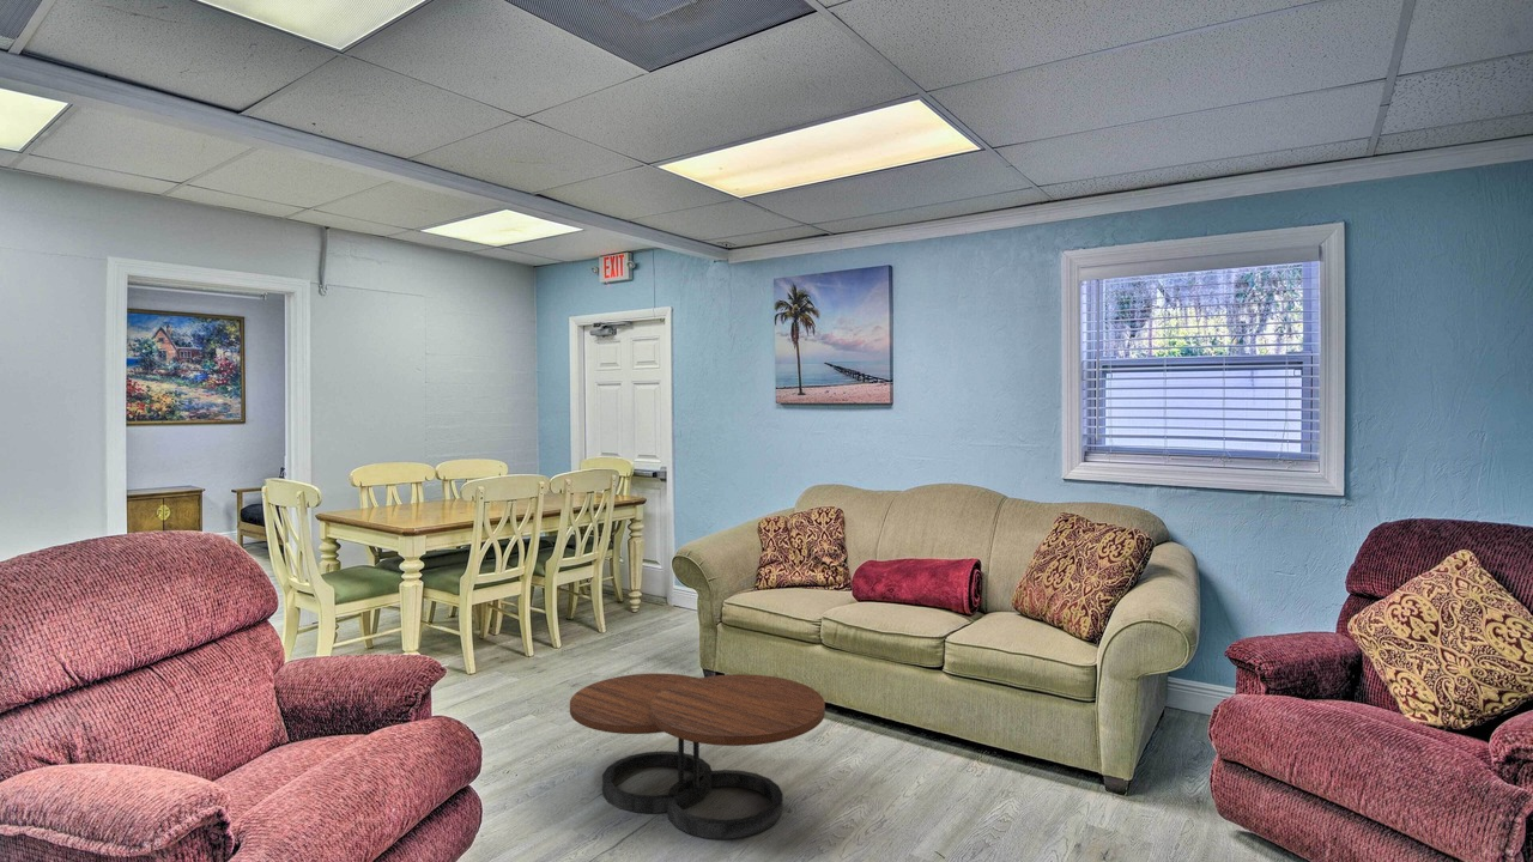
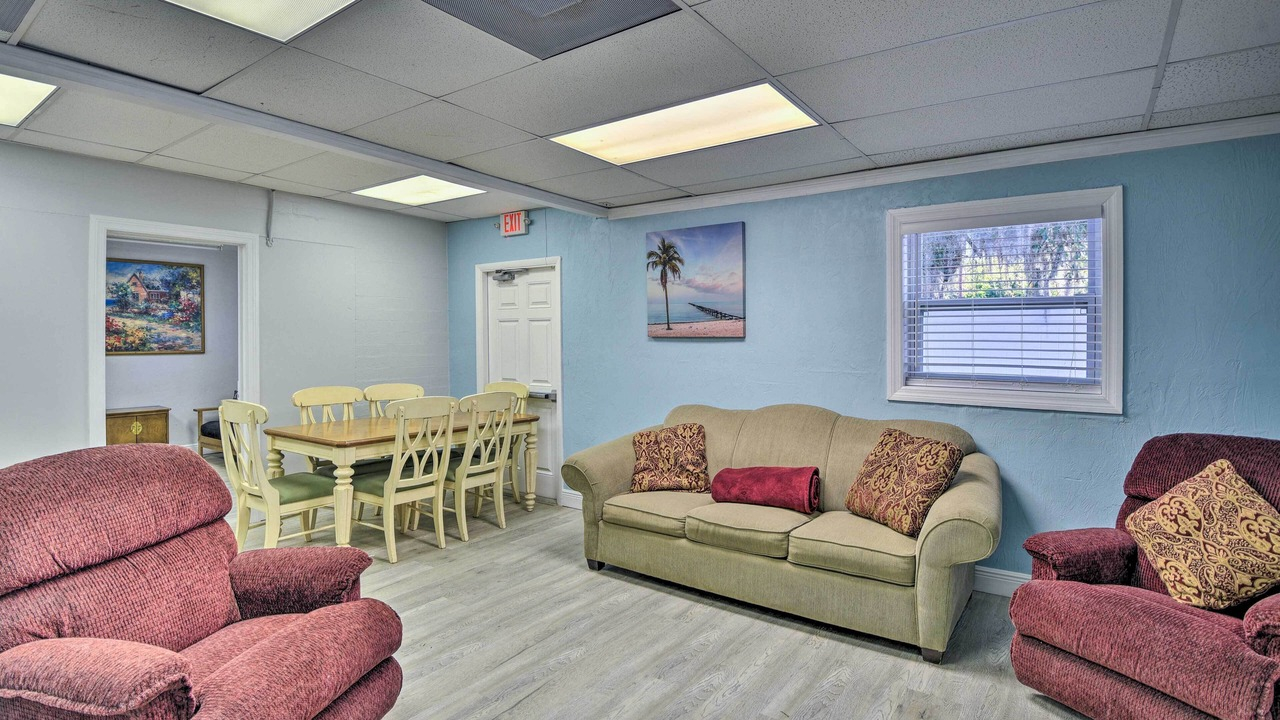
- coffee table [569,672,826,840]
